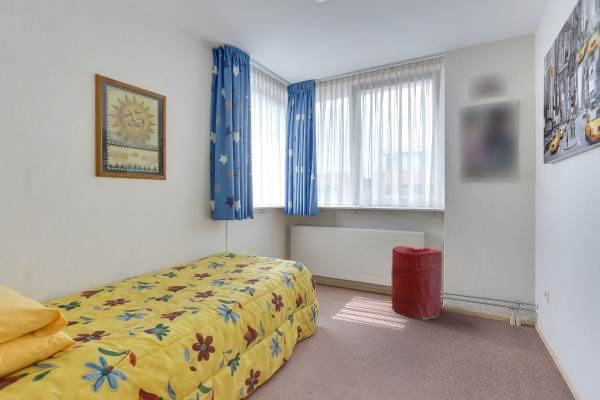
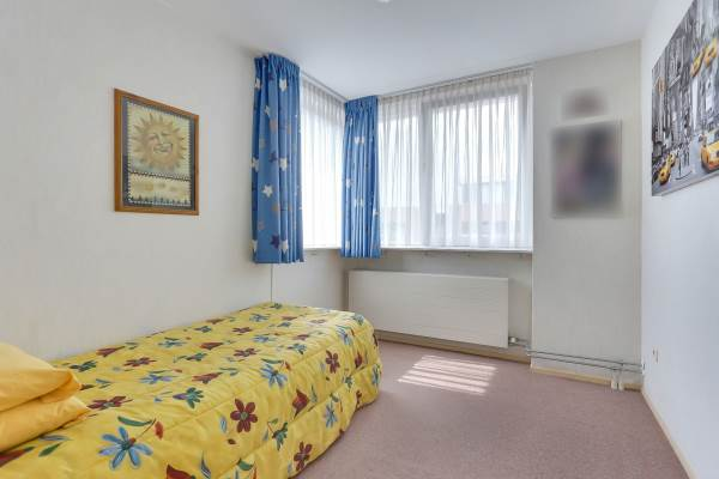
- laundry hamper [390,245,443,320]
